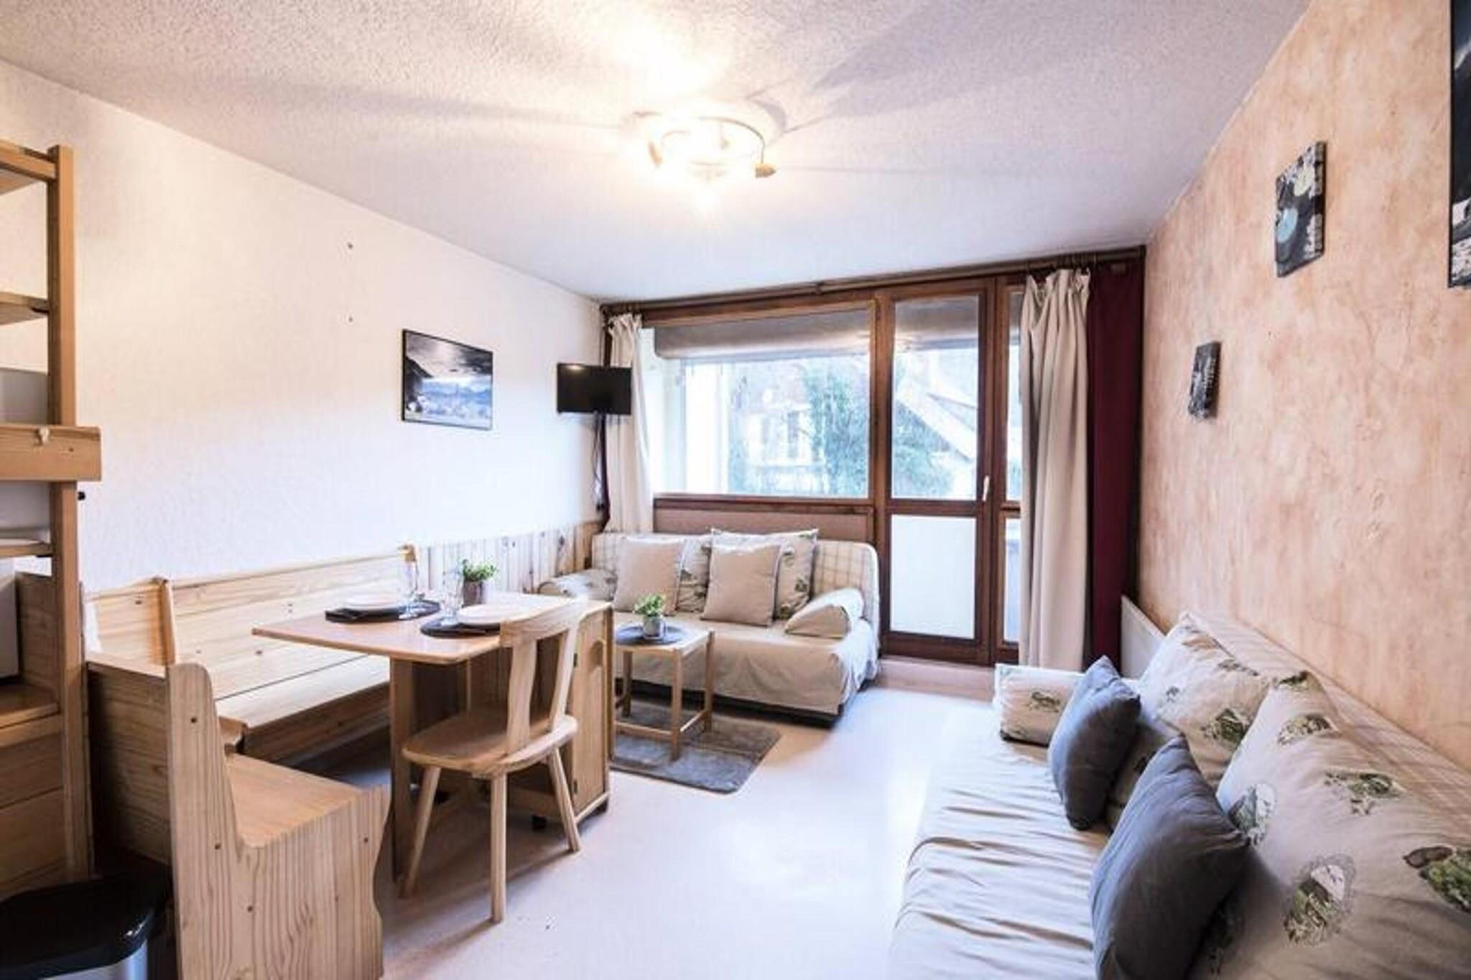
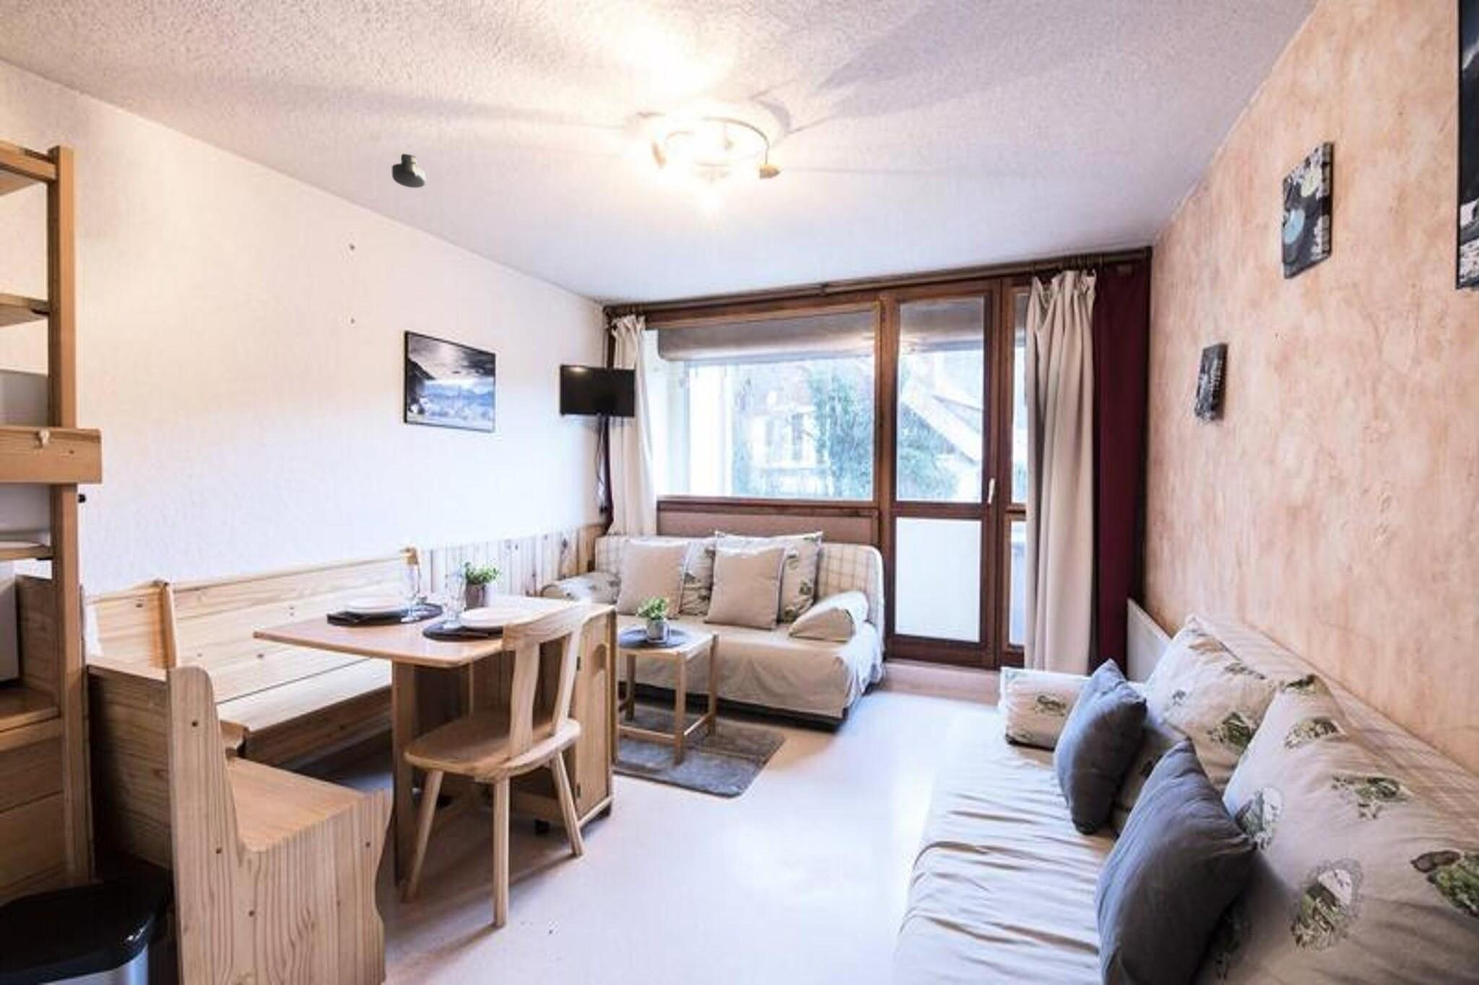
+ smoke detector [391,153,427,188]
